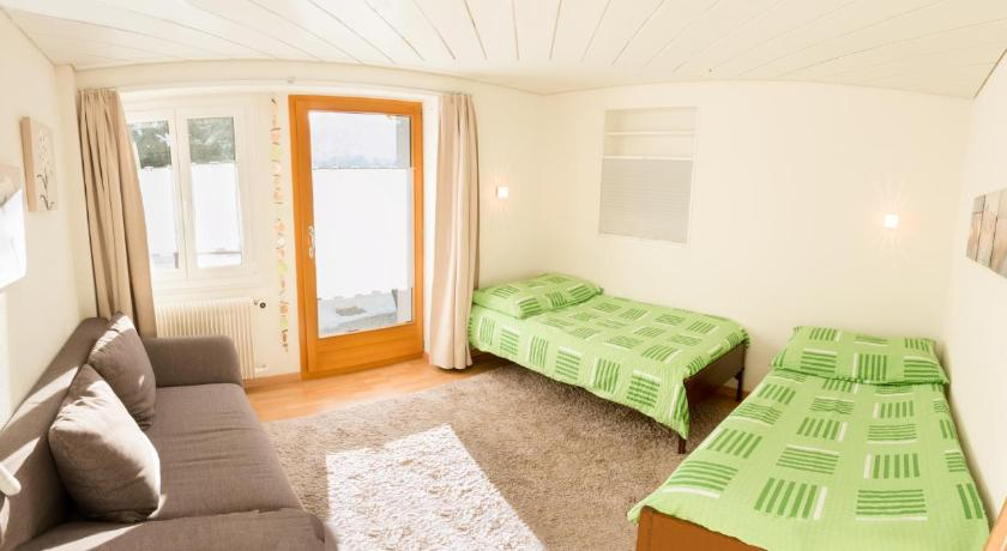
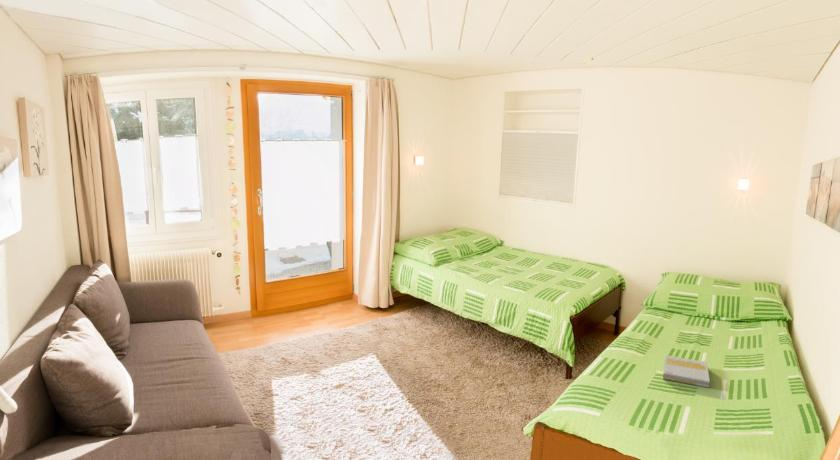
+ book [662,354,711,389]
